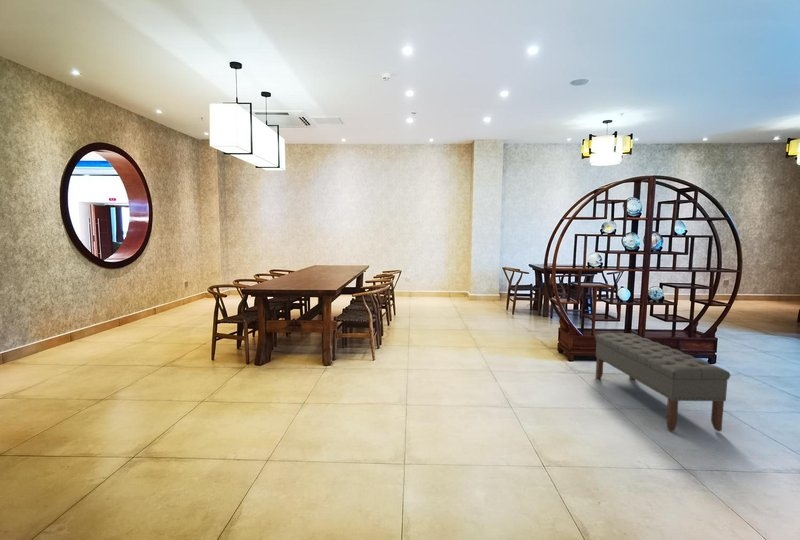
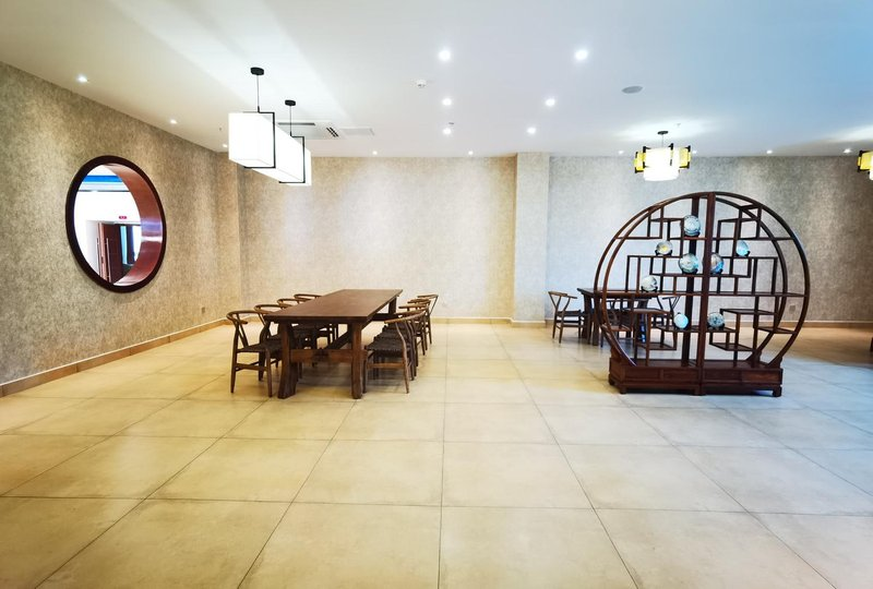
- bench [594,332,731,432]
